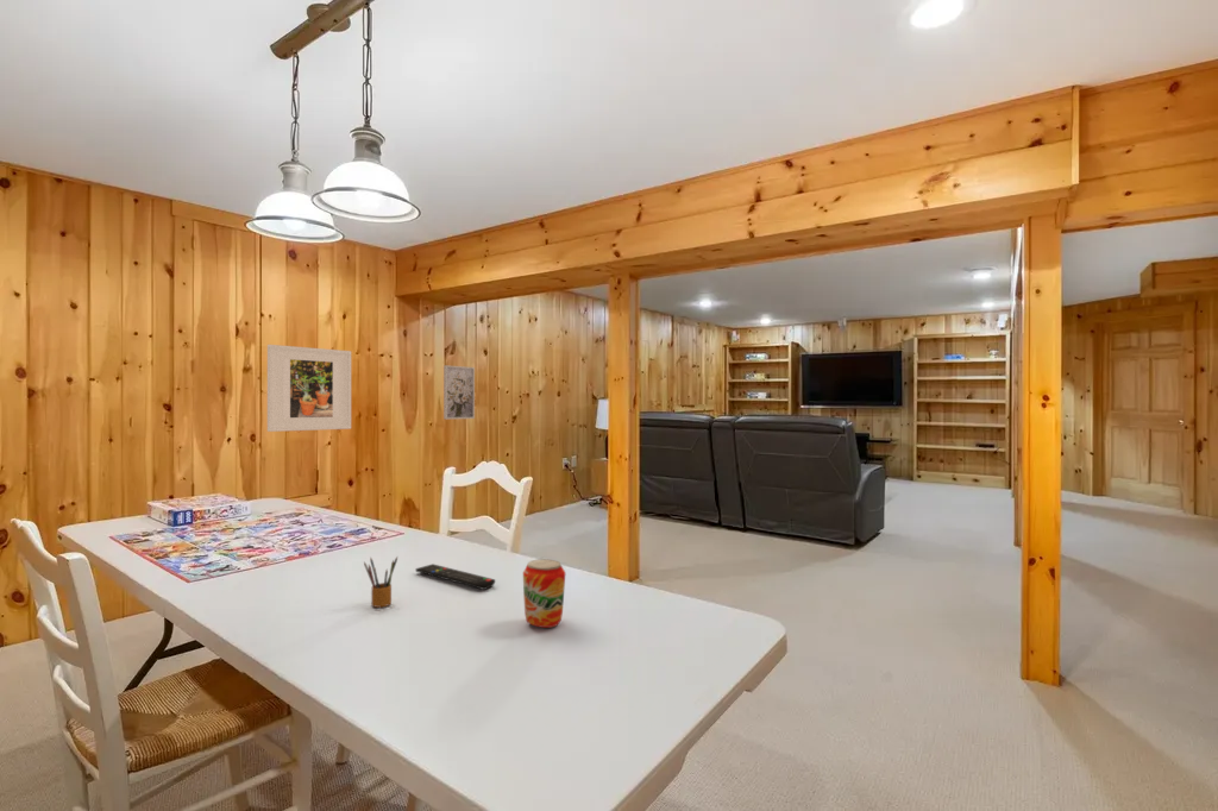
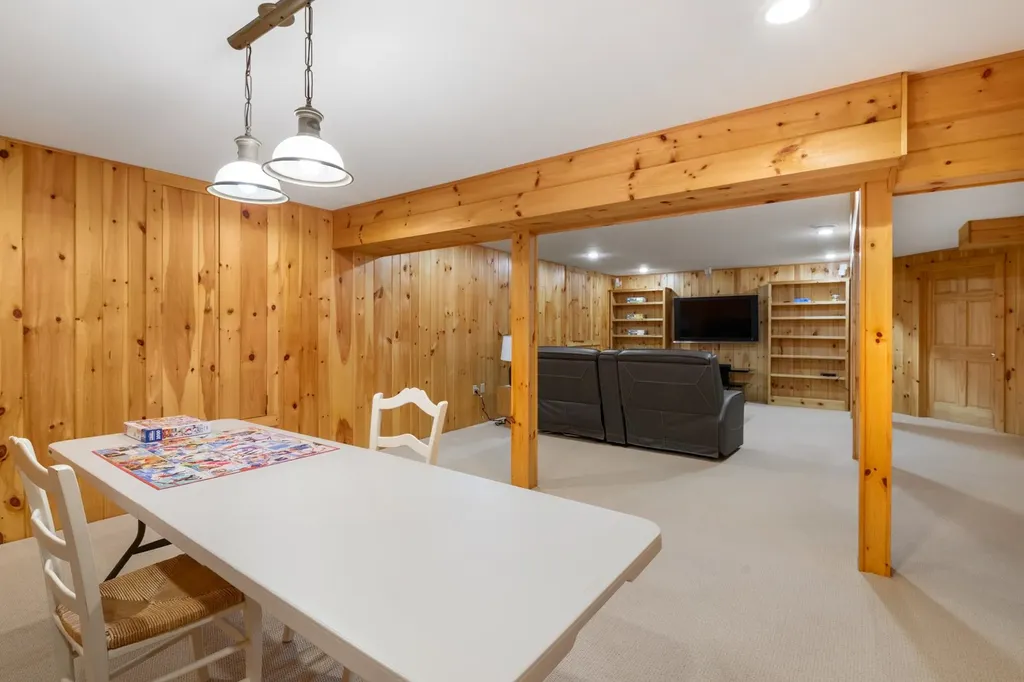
- remote control [415,562,496,591]
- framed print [266,344,352,433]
- beverage can [522,558,566,629]
- wall art [442,364,476,421]
- pencil box [363,555,398,609]
